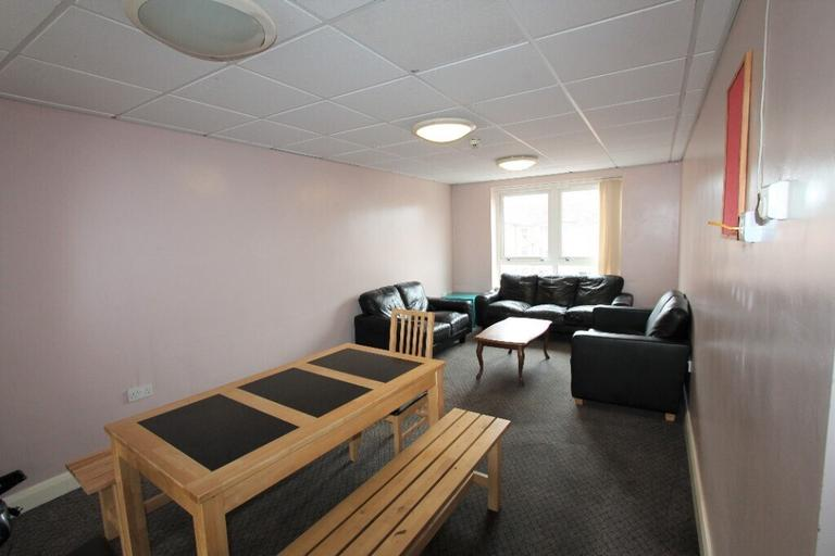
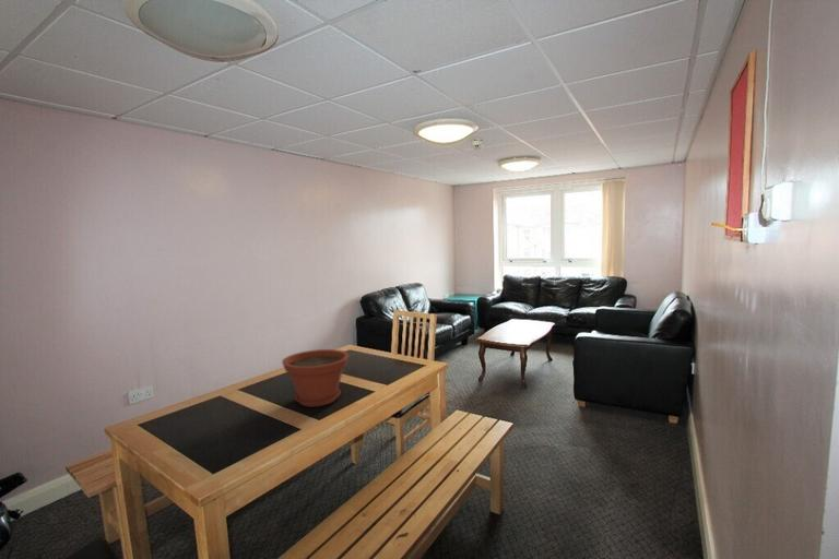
+ plant pot [281,348,350,408]
